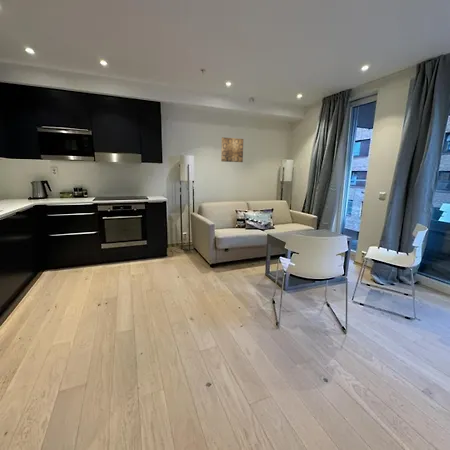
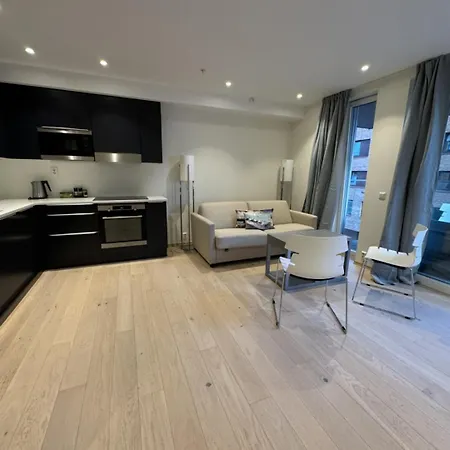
- wall art [220,136,244,163]
